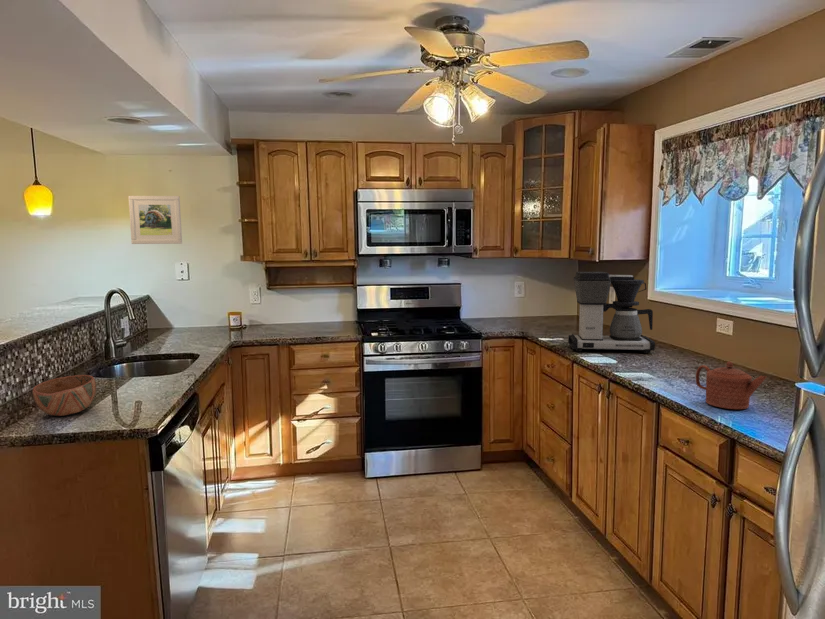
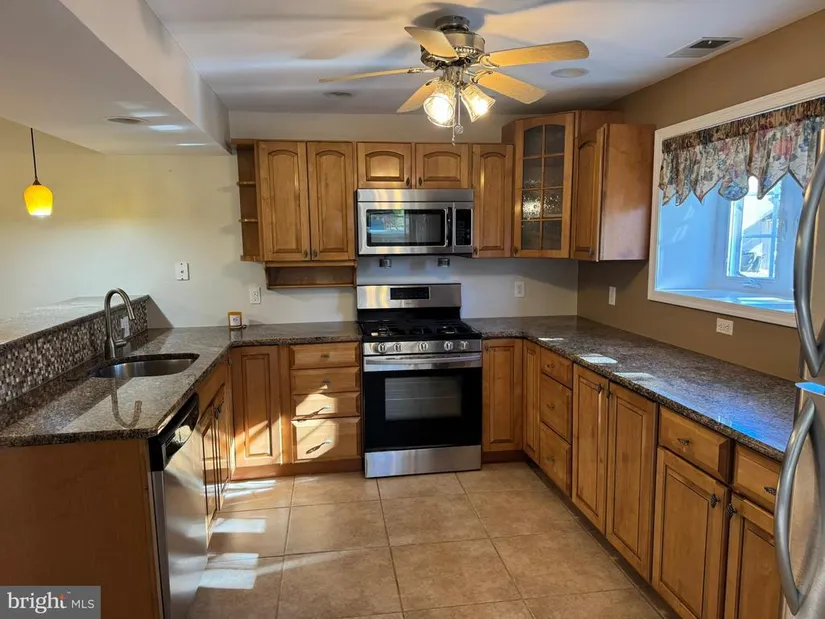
- coffee maker [567,271,656,354]
- teapot [695,360,768,410]
- bowl [32,374,97,417]
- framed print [128,195,183,245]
